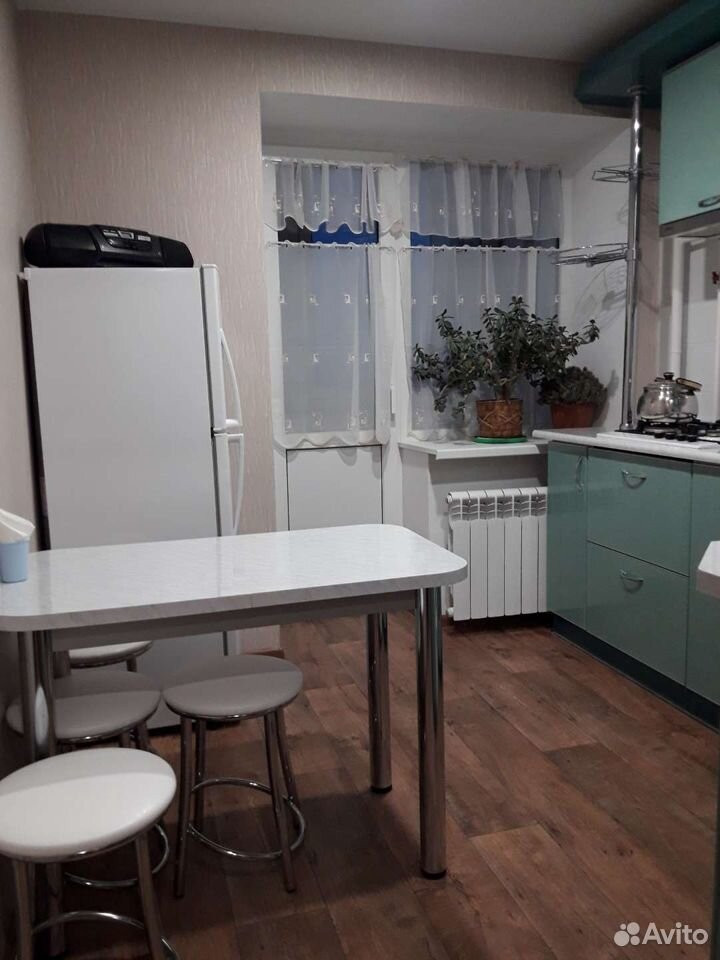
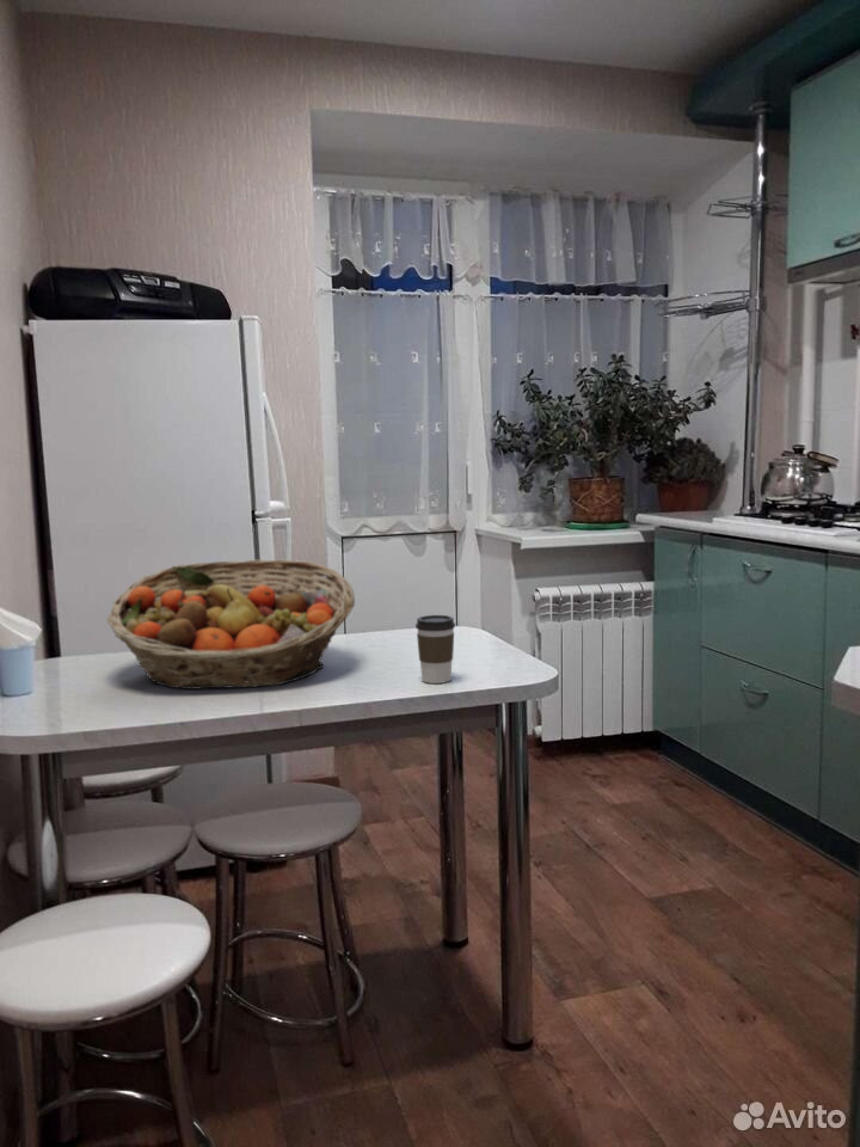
+ coffee cup [414,614,456,685]
+ fruit basket [106,558,356,691]
